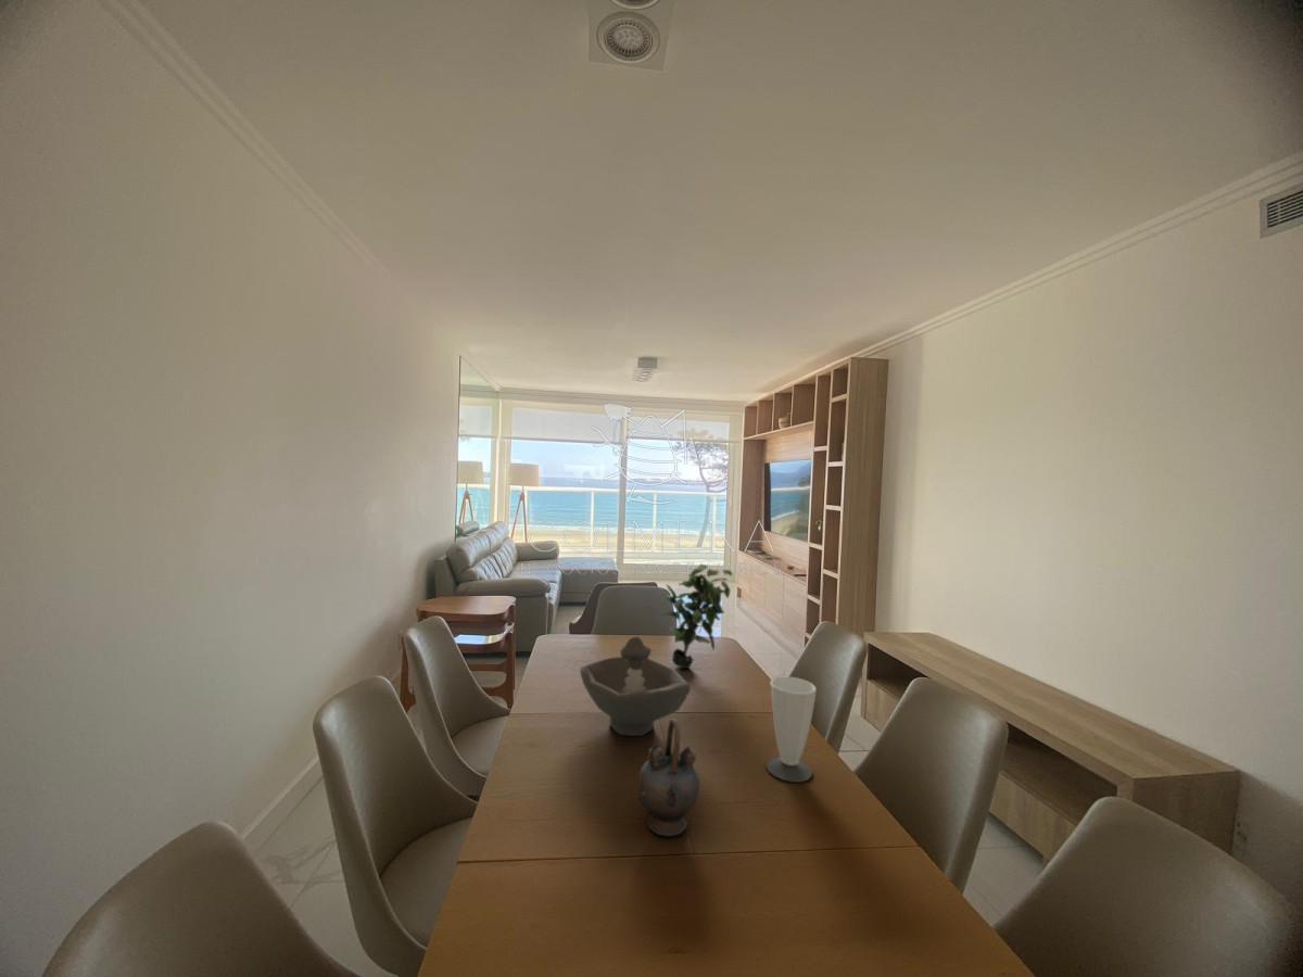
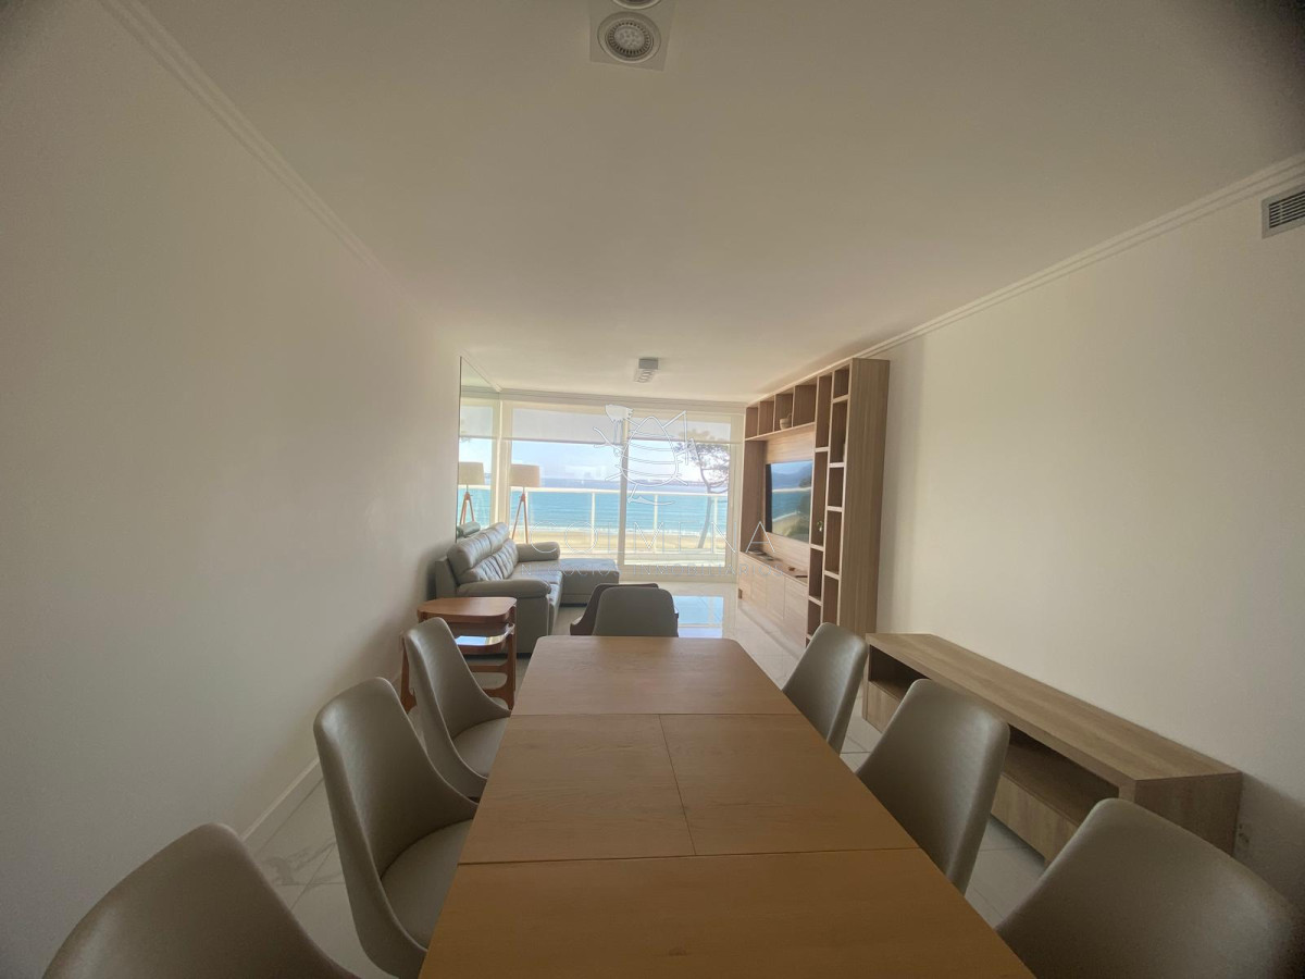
- decorative bowl [579,635,692,737]
- potted plant [661,563,734,670]
- cup [764,675,818,784]
- teapot [636,718,700,837]
